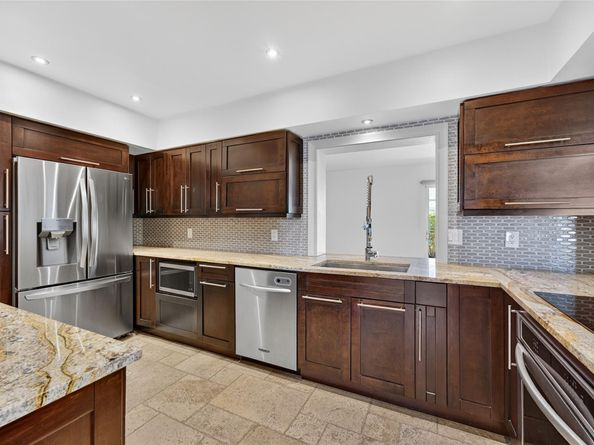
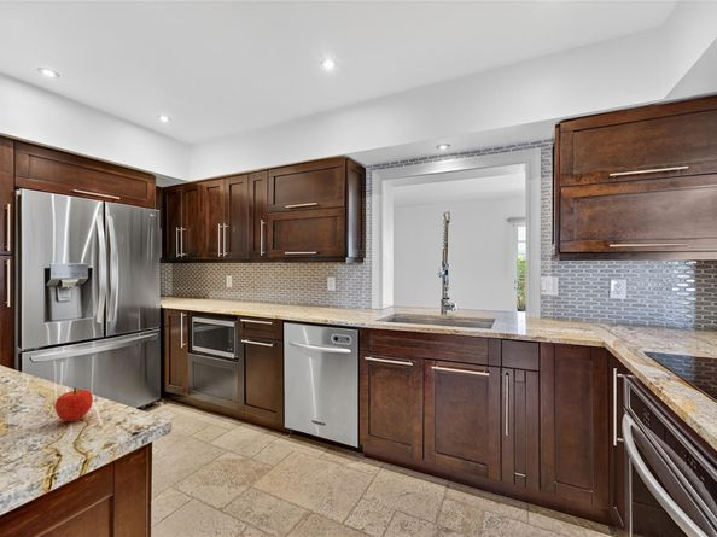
+ fruit [54,386,94,422]
